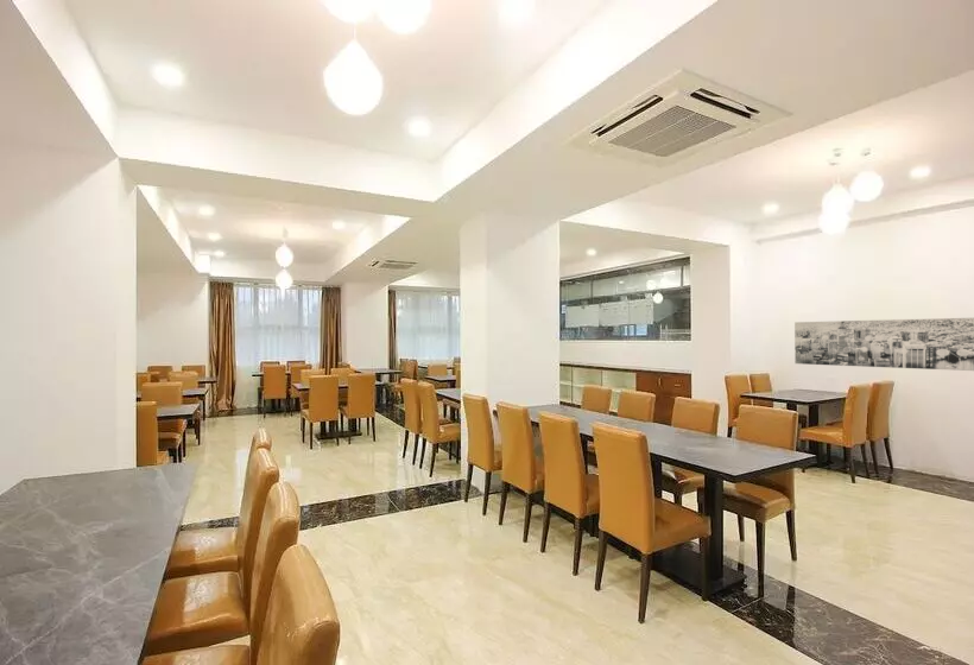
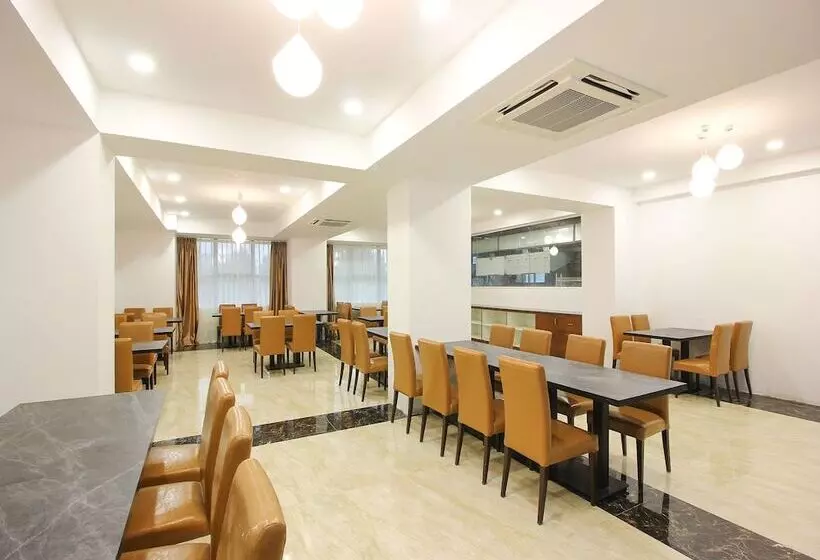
- wall art [793,317,974,372]
